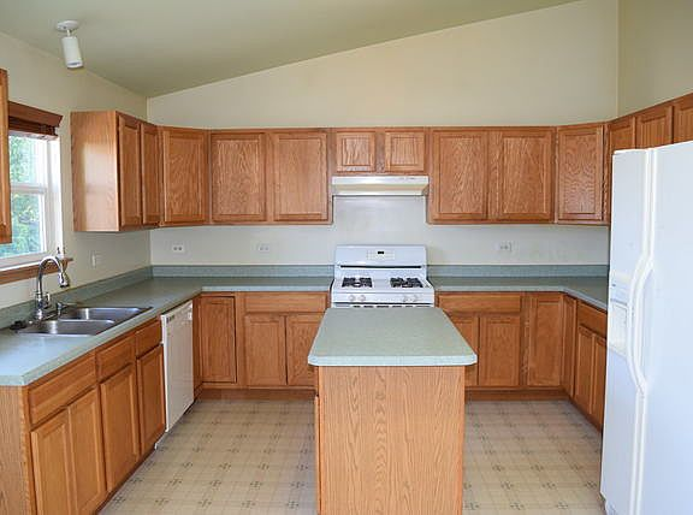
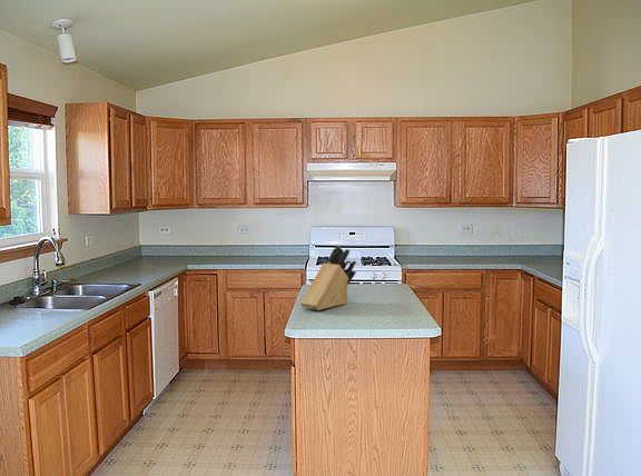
+ knife block [299,245,357,311]
